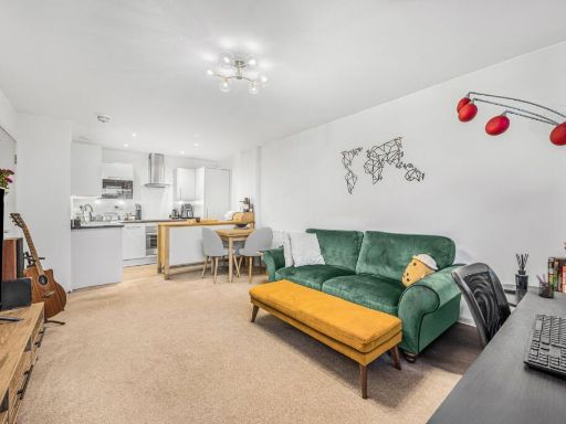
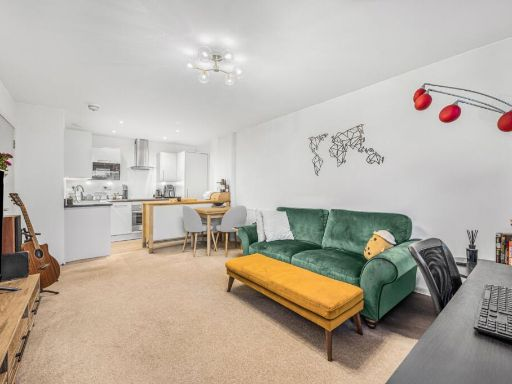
- pen holder [535,273,559,299]
